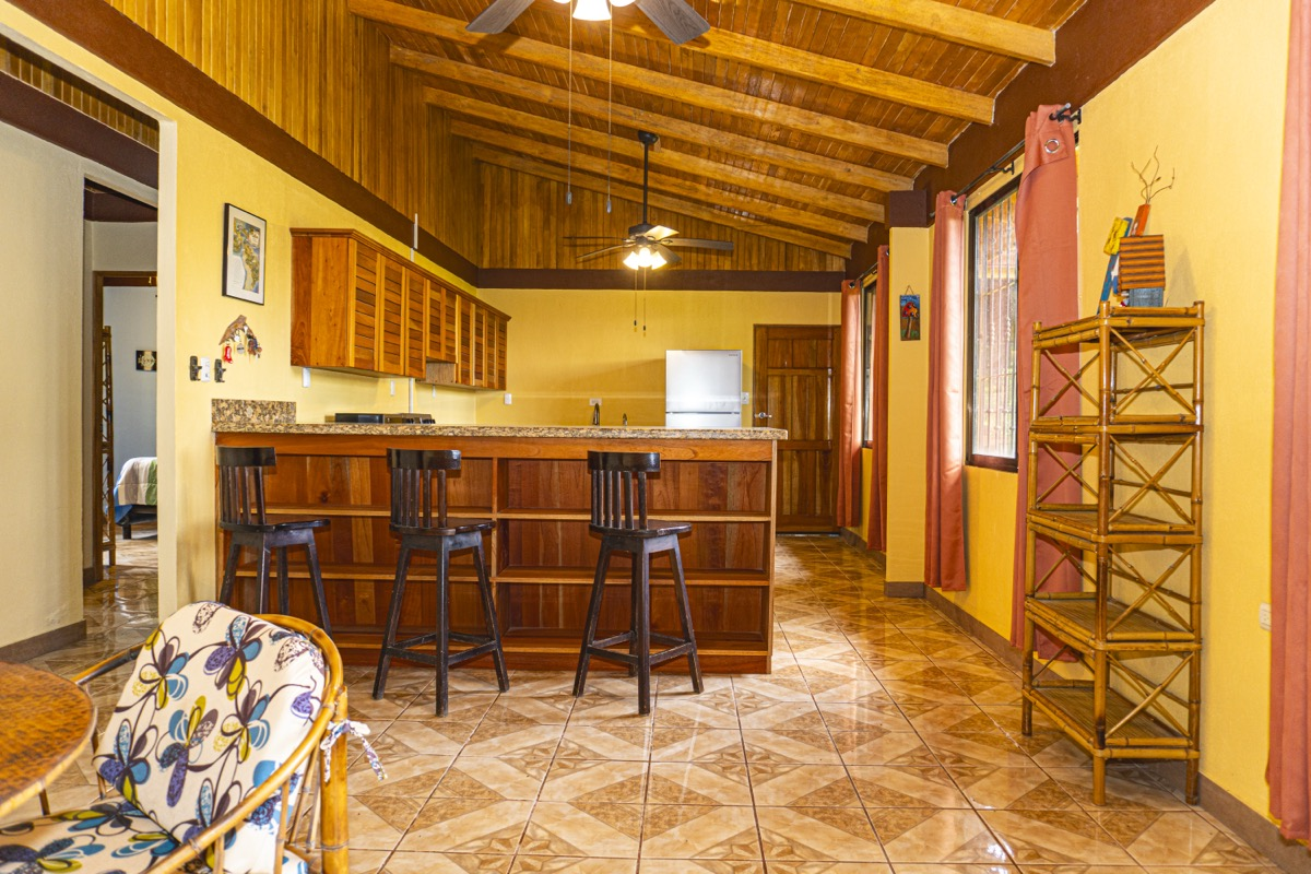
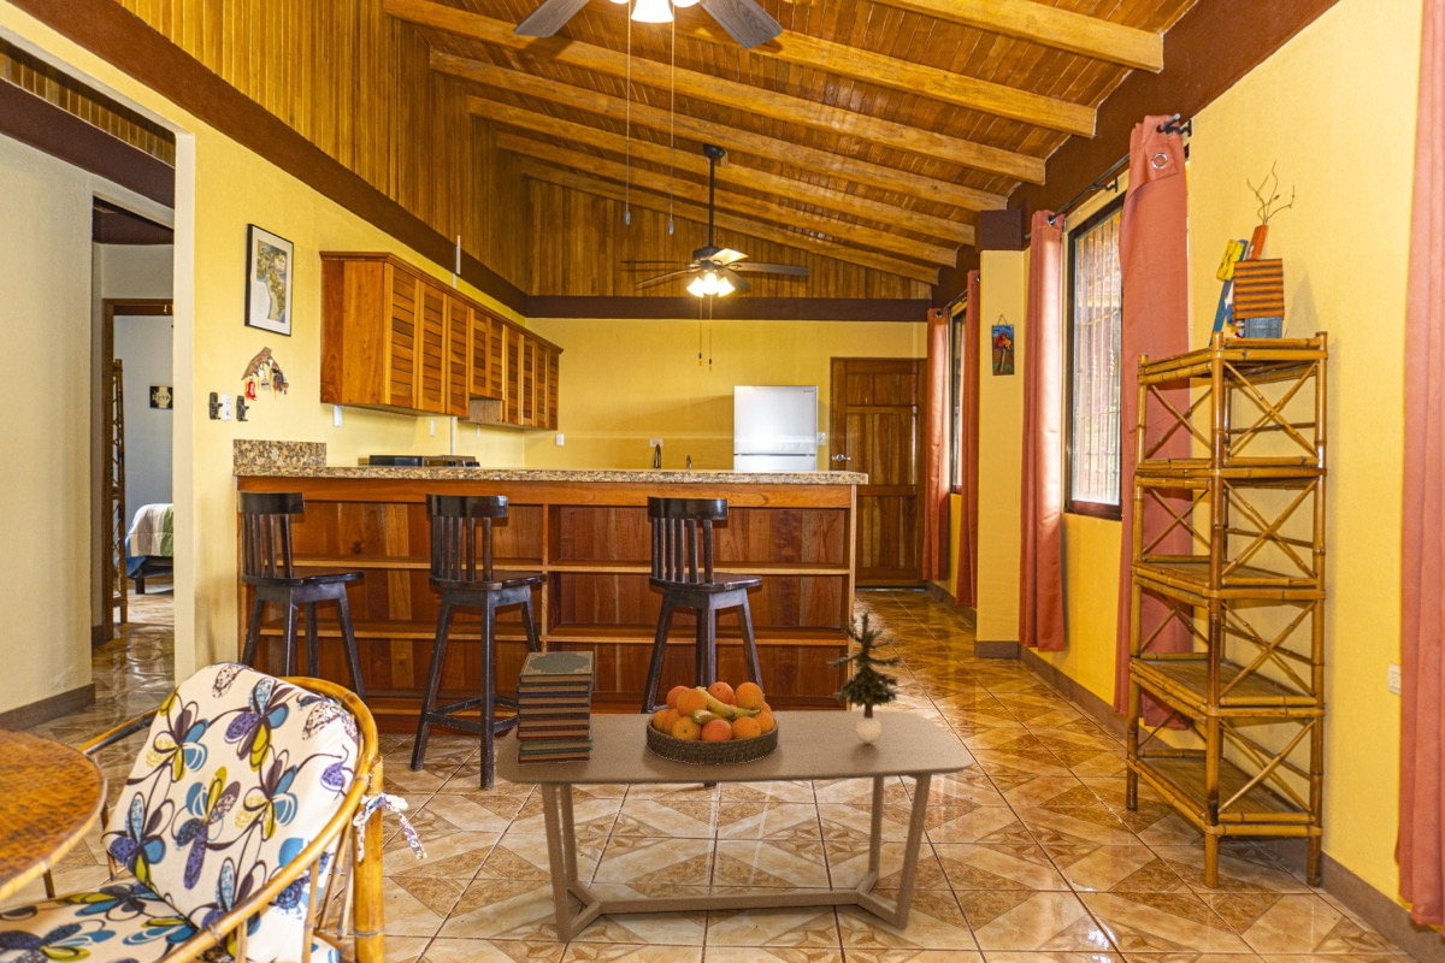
+ potted plant [826,608,906,744]
+ book stack [514,650,595,764]
+ coffee table [495,710,974,945]
+ fruit bowl [645,681,779,764]
